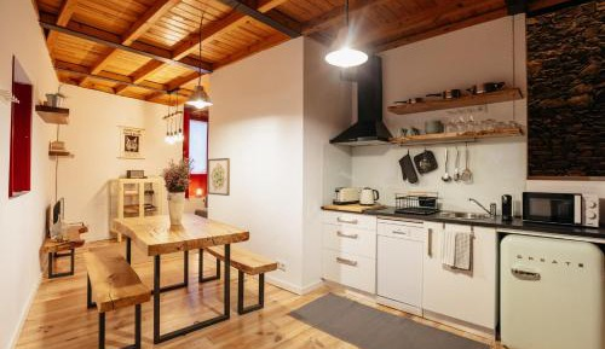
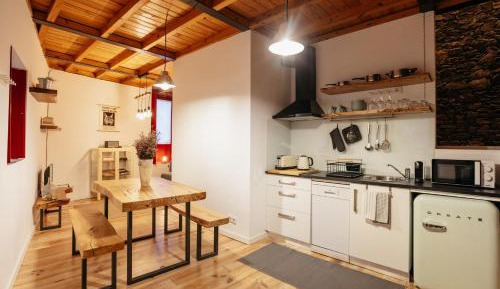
- wall art [207,157,231,197]
